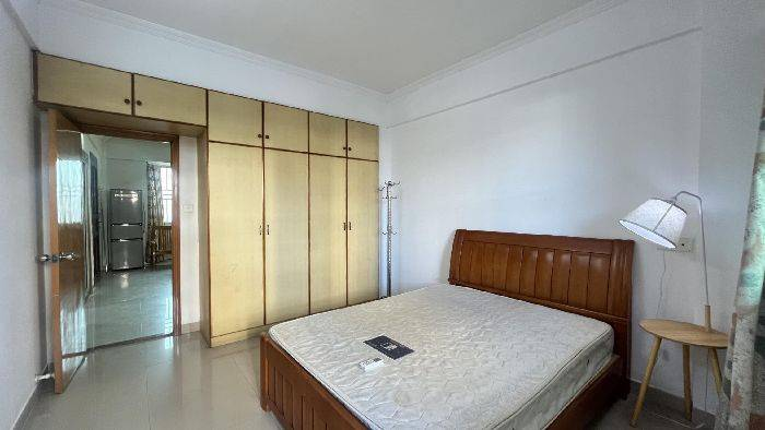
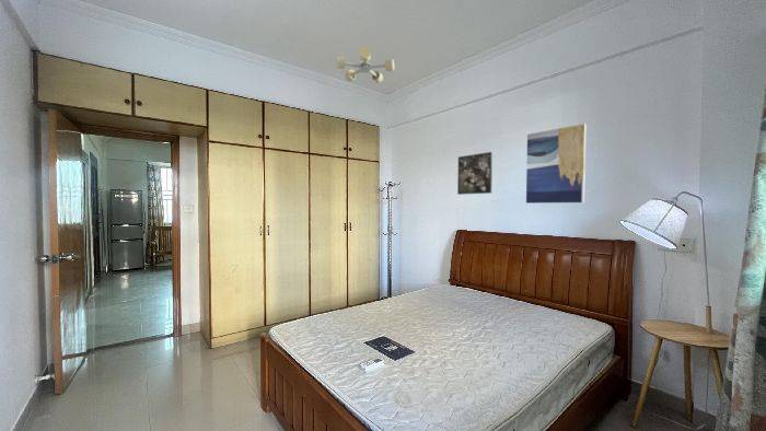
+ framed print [456,151,494,196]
+ wall art [525,123,587,205]
+ ceiling light [336,46,395,84]
